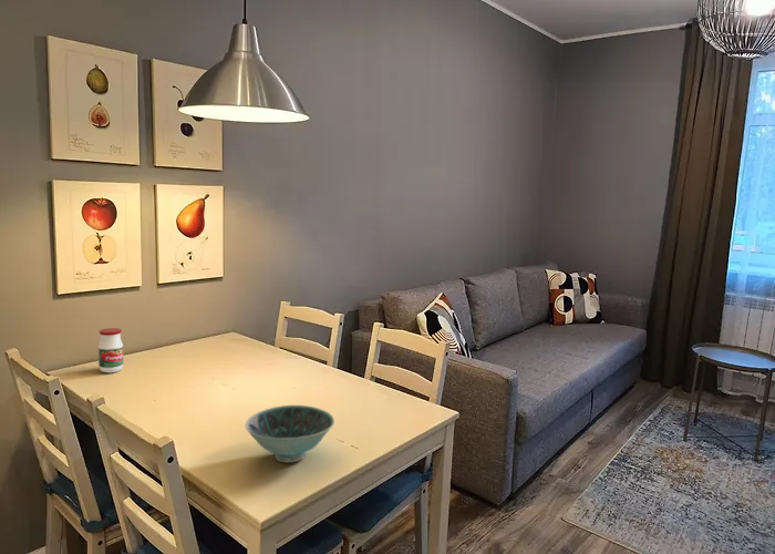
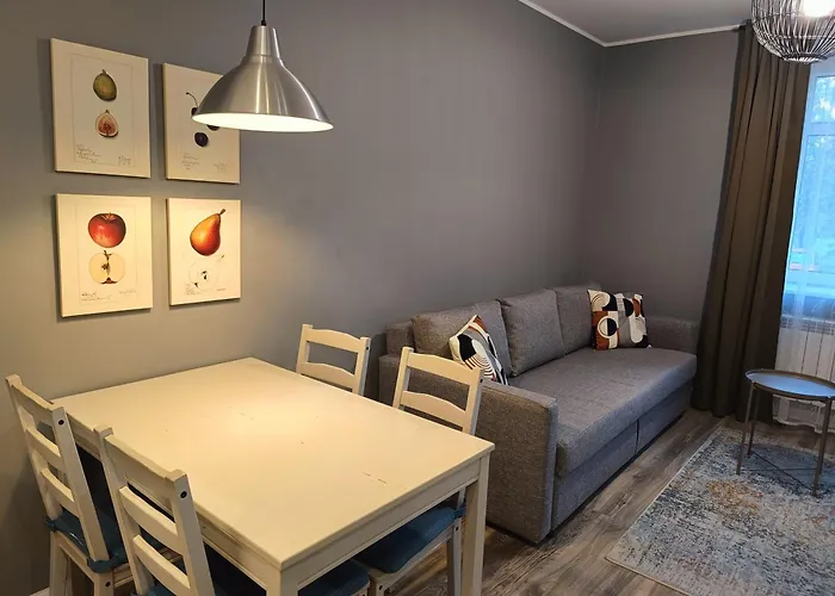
- jar [97,327,124,373]
- bowl [244,404,335,463]
